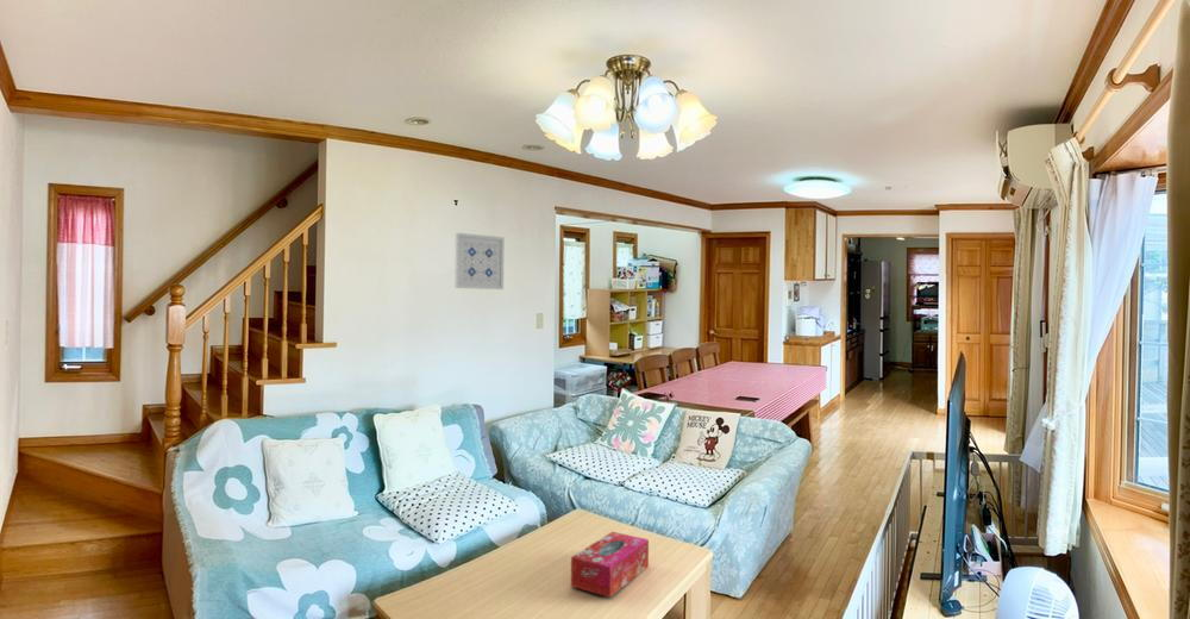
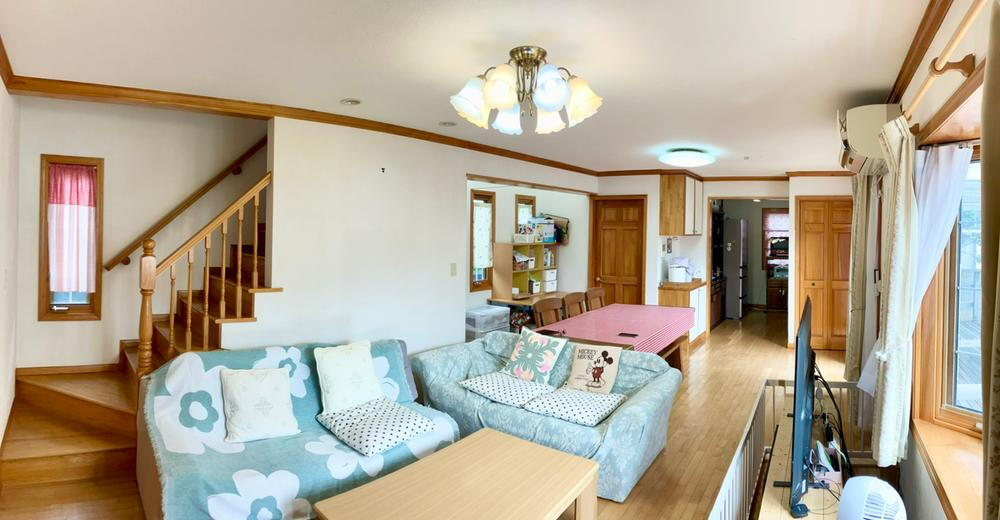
- tissue box [570,531,650,599]
- wall art [453,232,506,290]
